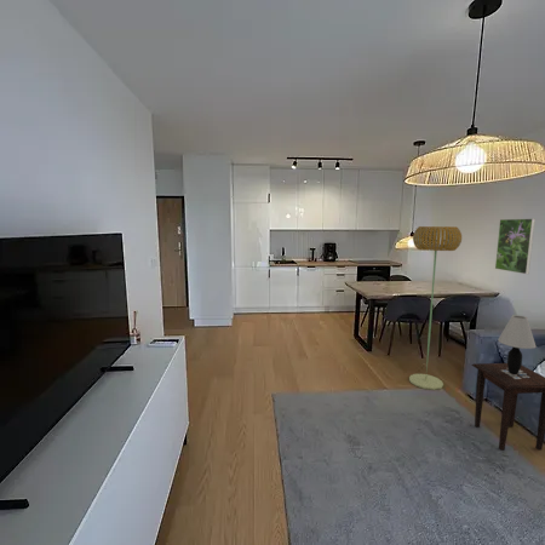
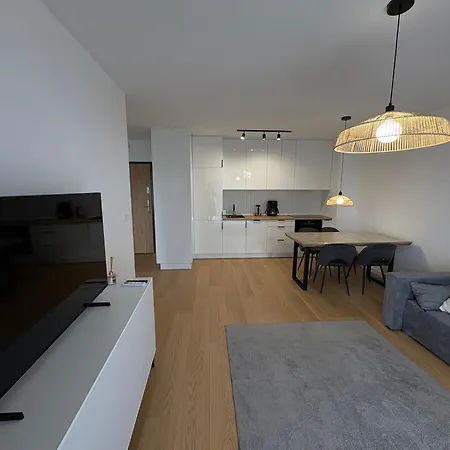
- floor lamp [408,225,463,391]
- side table [471,362,545,452]
- table lamp [497,314,538,374]
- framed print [494,218,537,275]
